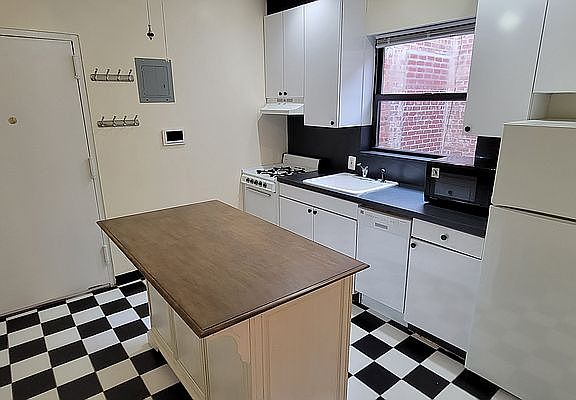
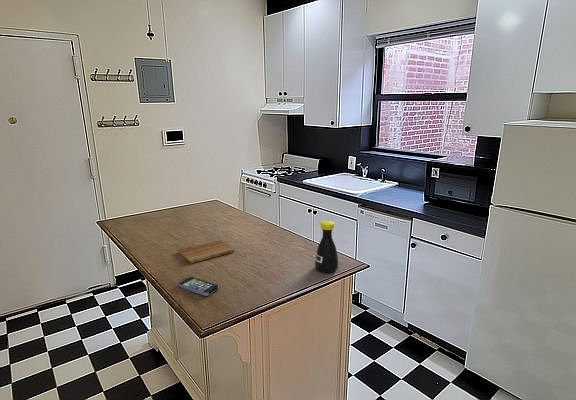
+ smartphone [177,276,220,297]
+ bottle [314,220,339,273]
+ cutting board [177,239,236,264]
